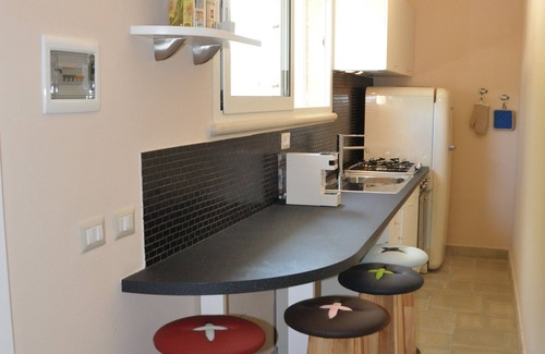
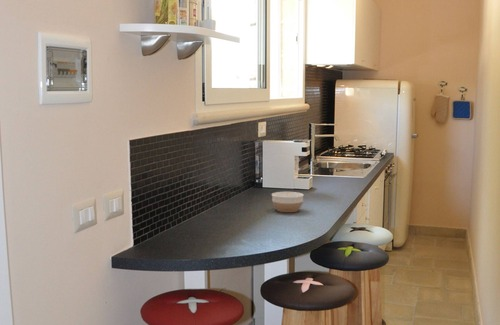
+ bowl [271,191,305,213]
